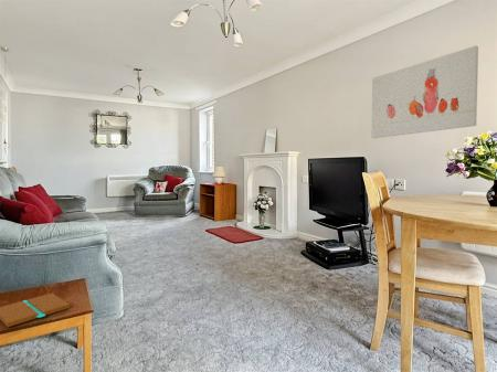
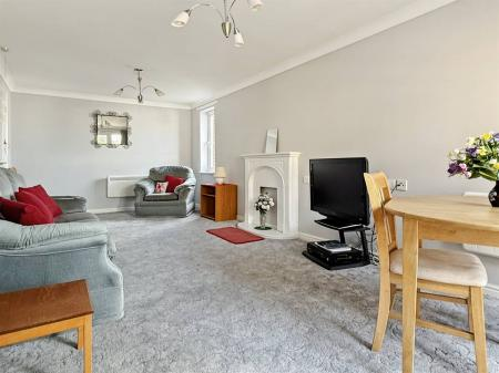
- book [0,293,71,328]
- wall art [371,44,479,139]
